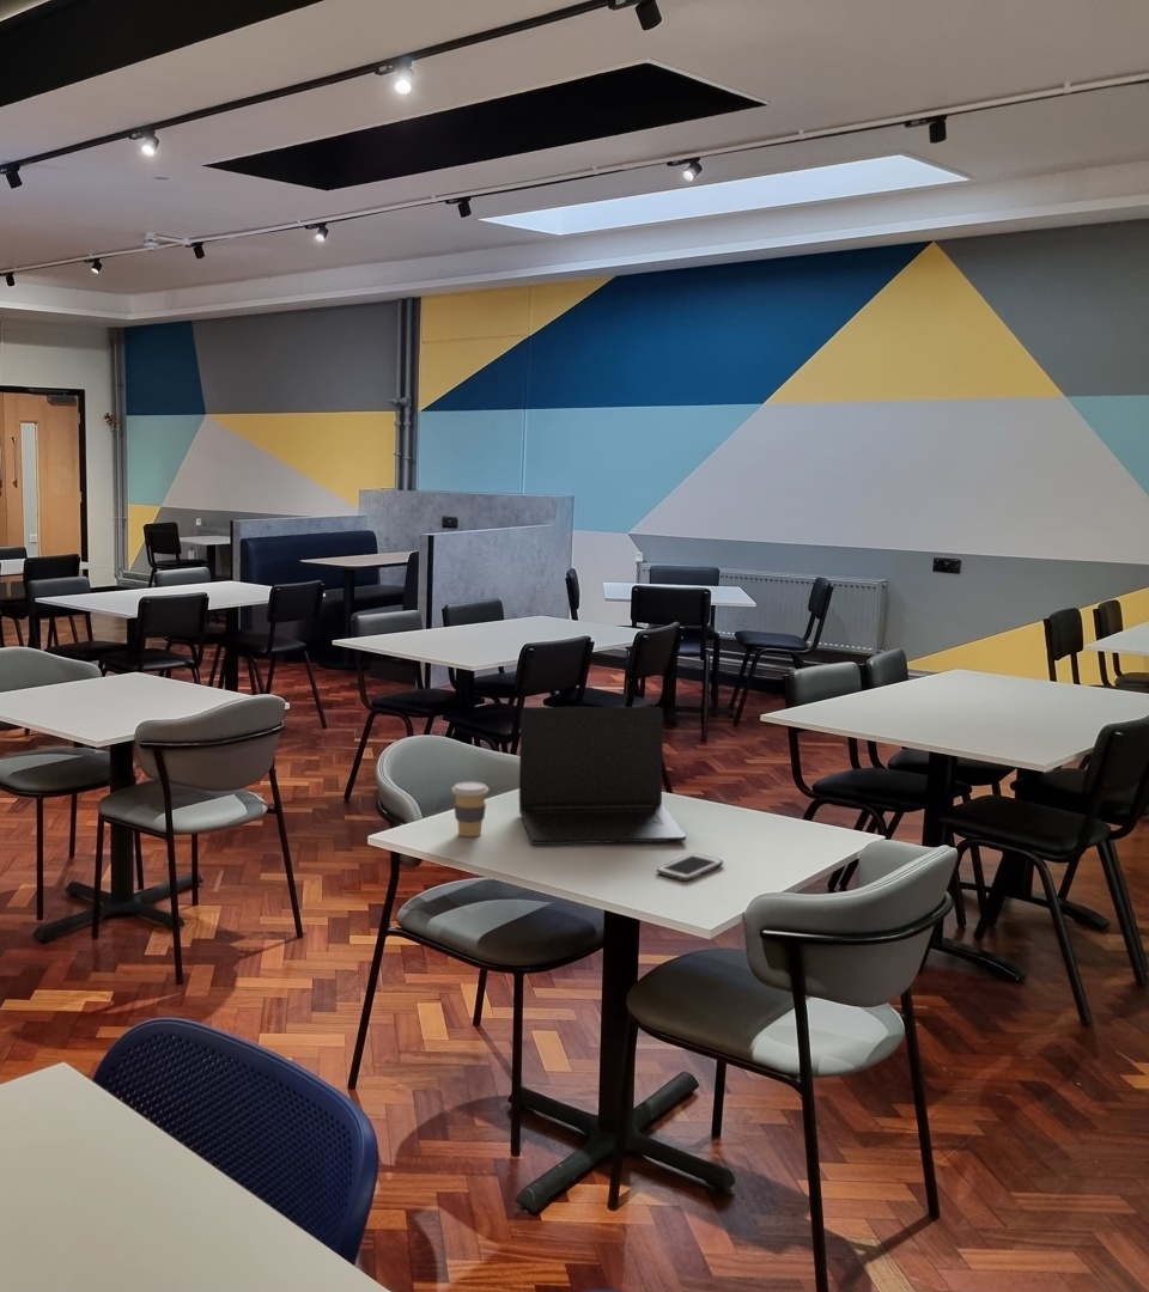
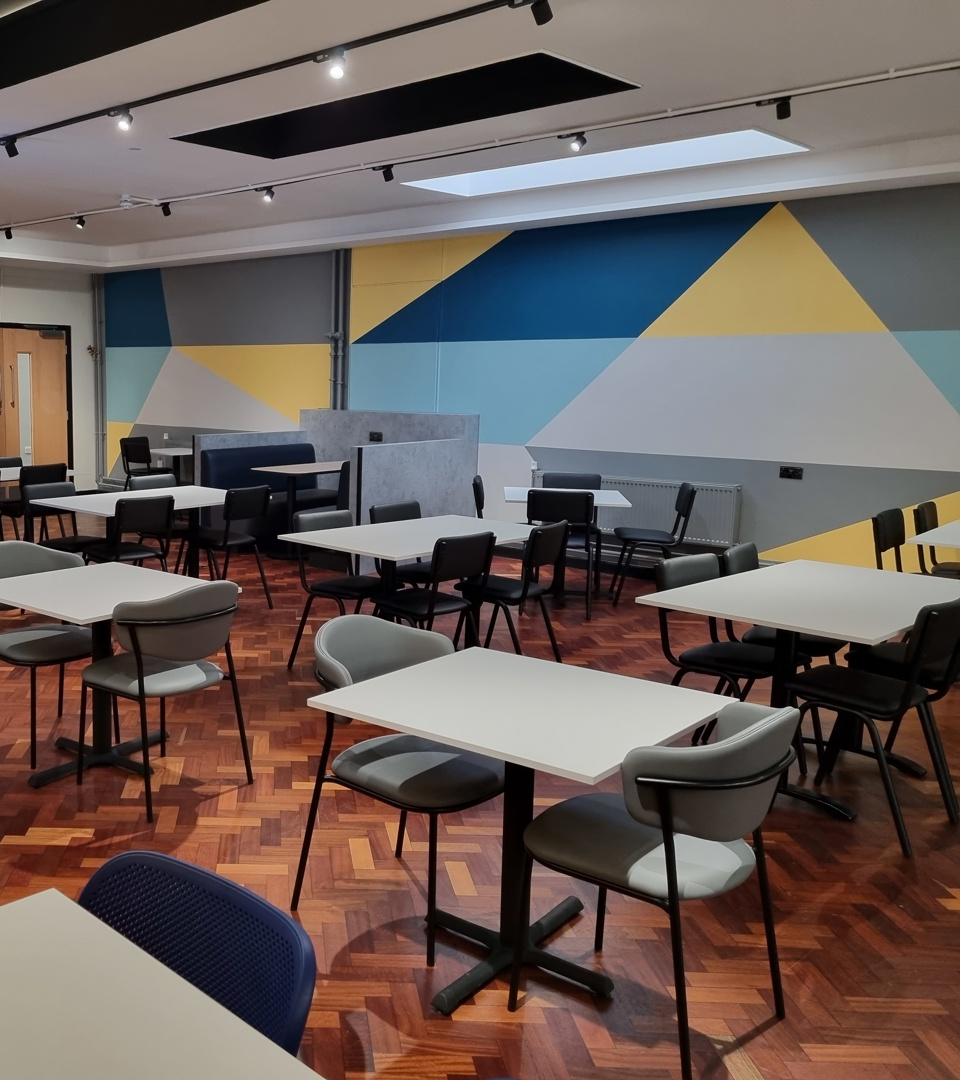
- cell phone [656,852,724,882]
- coffee cup [451,781,490,837]
- laptop [518,706,687,846]
